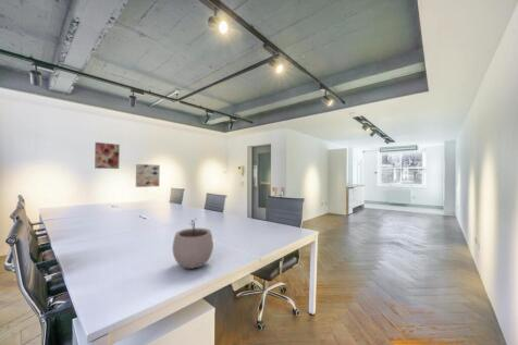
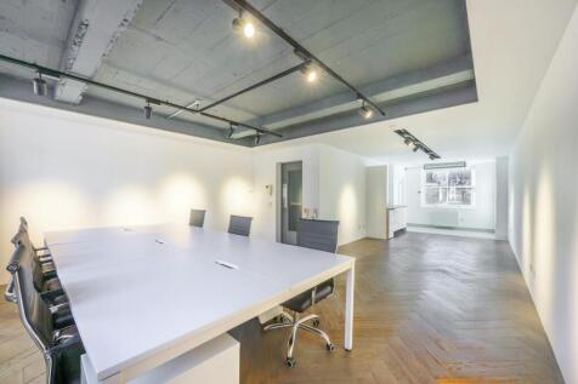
- wall art [135,163,161,188]
- plant pot [172,217,214,270]
- wall art [94,141,121,170]
